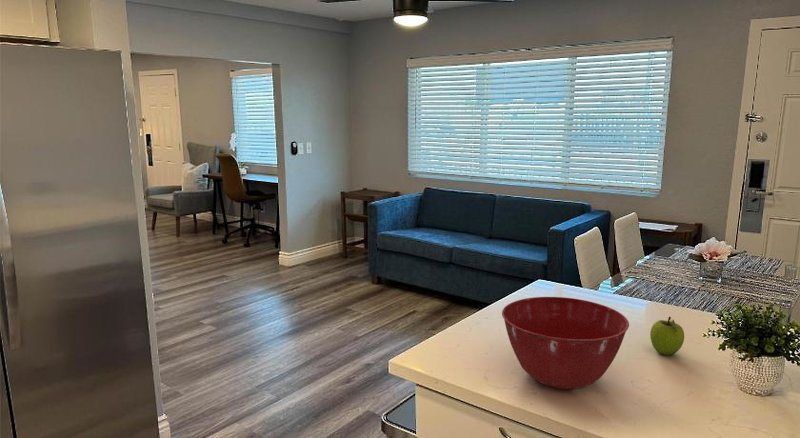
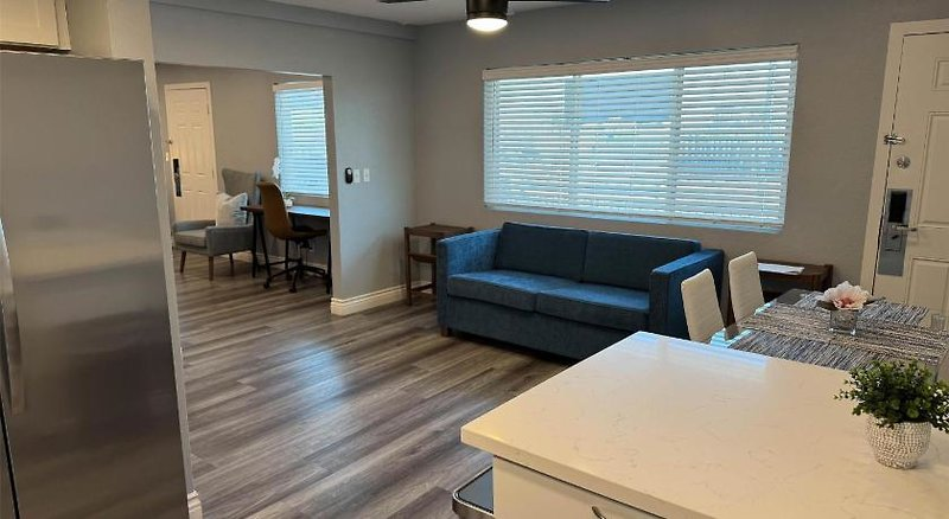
- mixing bowl [501,296,630,390]
- fruit [649,316,685,356]
